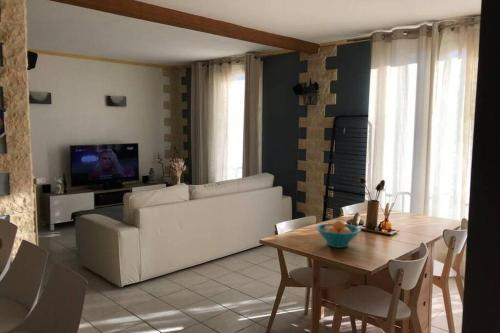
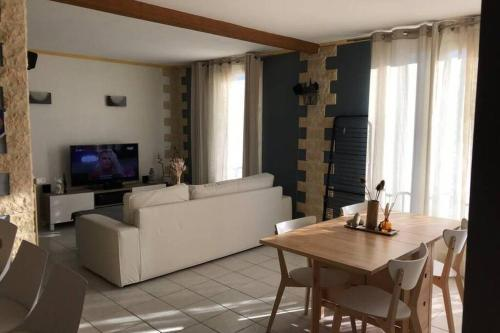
- fruit bowl [315,219,362,249]
